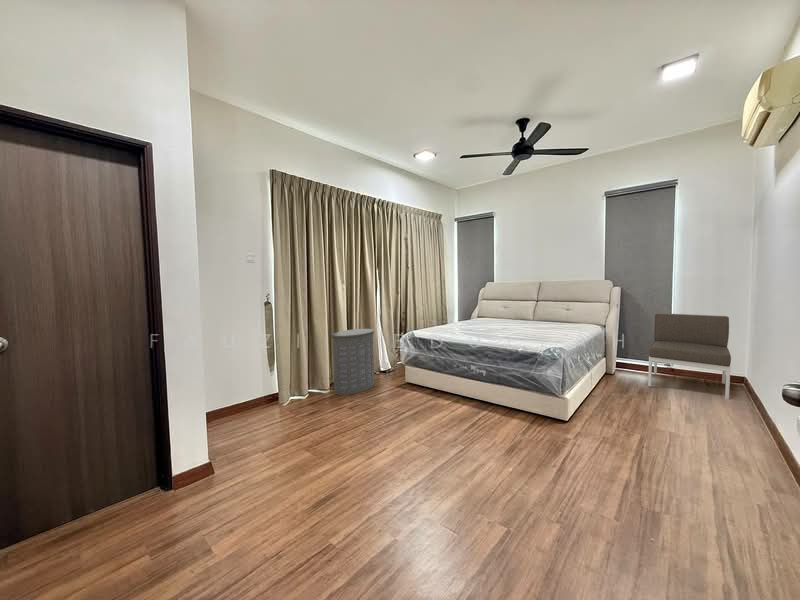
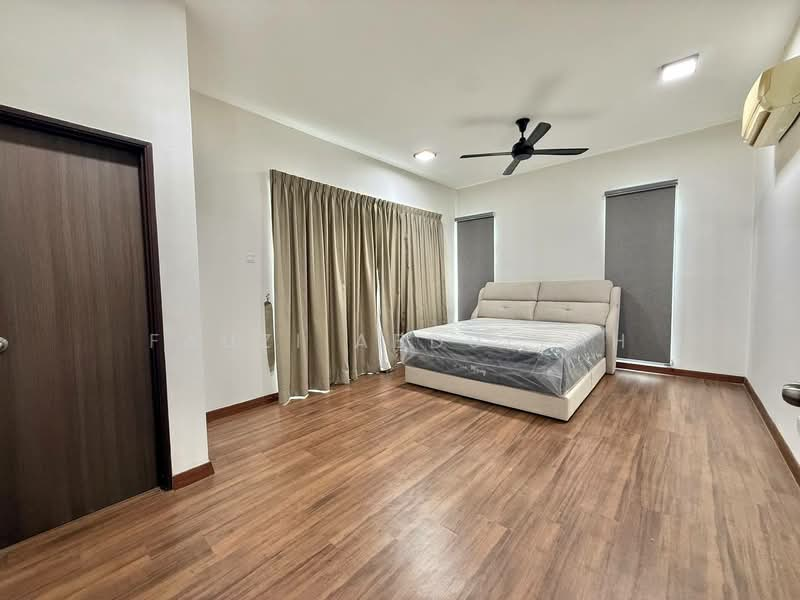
- laundry hamper [330,328,375,396]
- chair [647,312,732,400]
